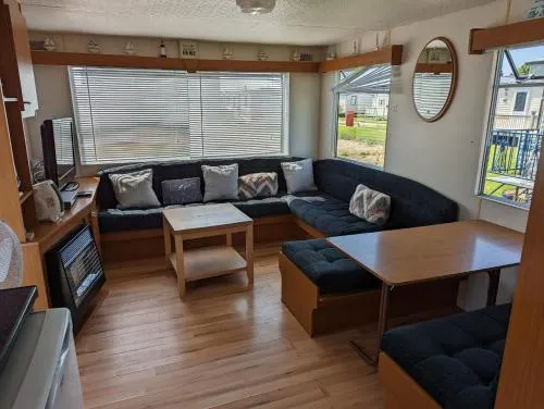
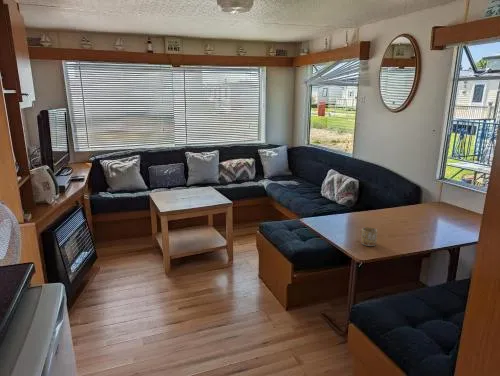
+ mug [359,226,378,247]
